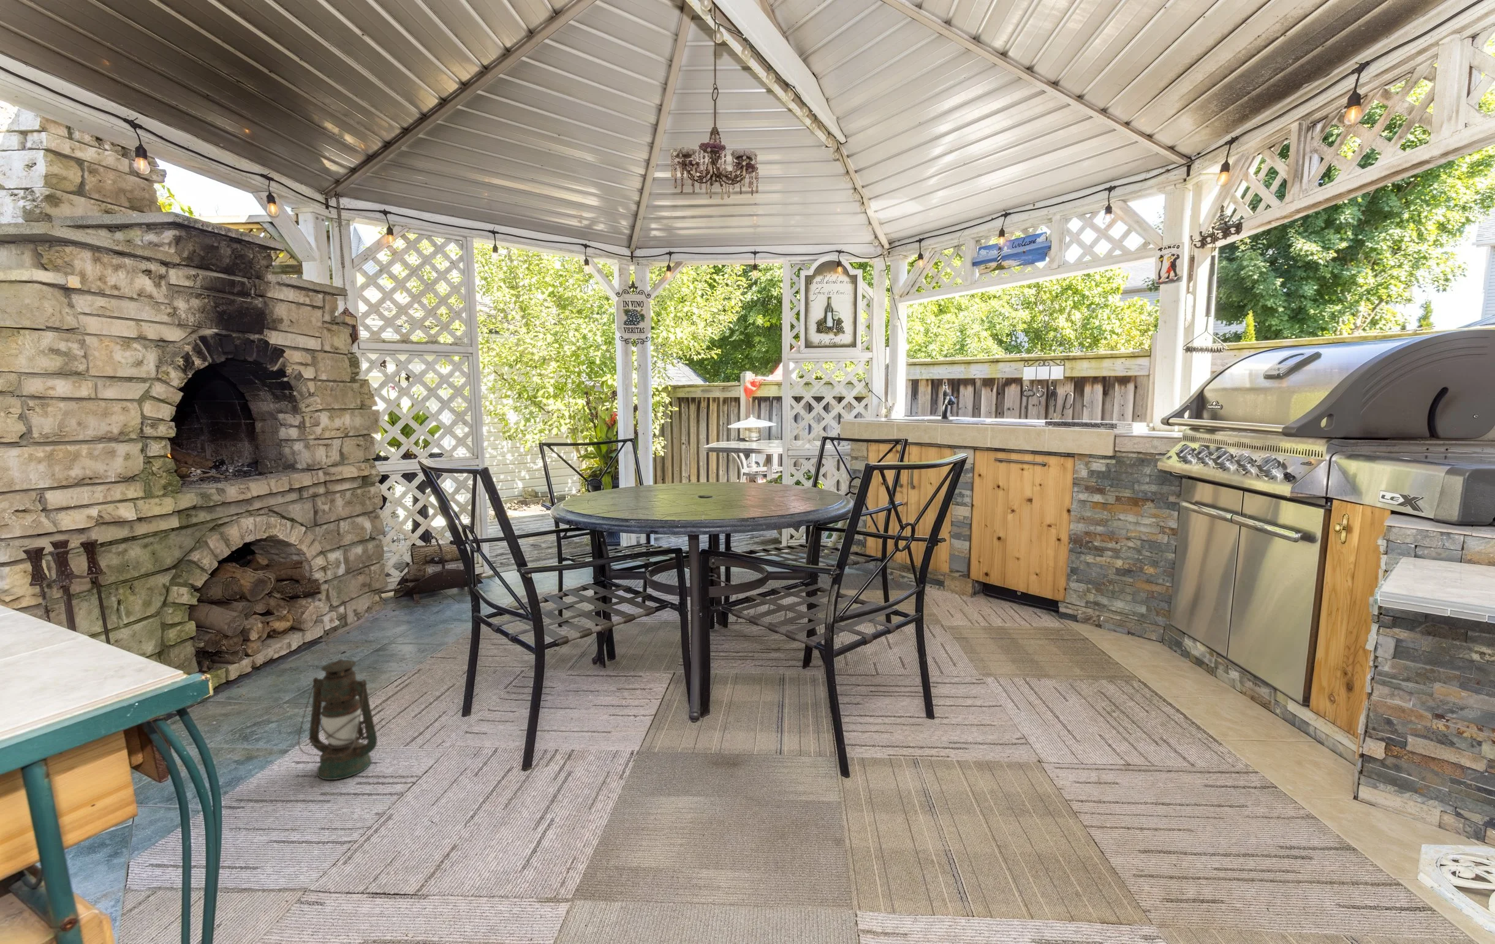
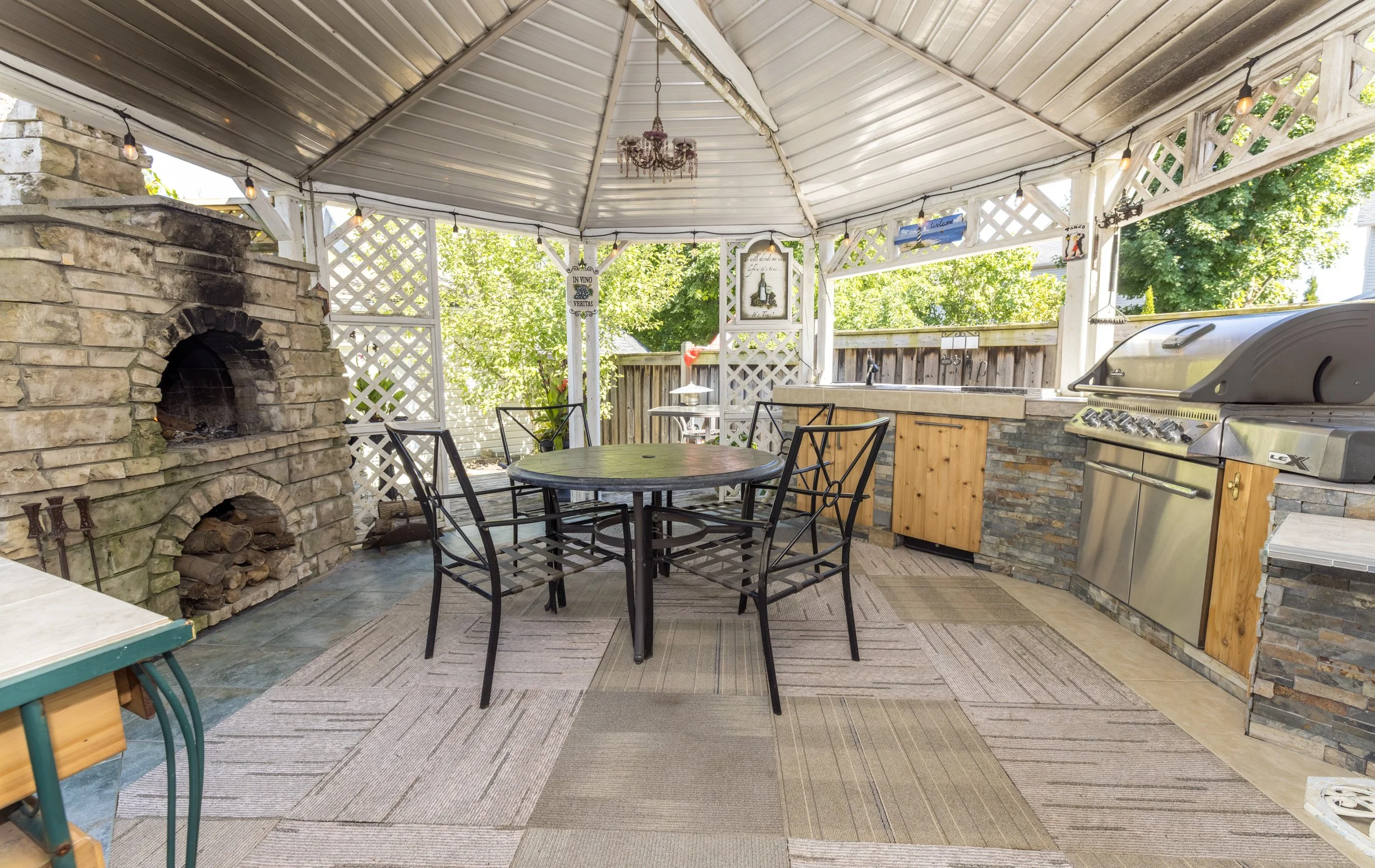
- lantern [297,659,378,781]
